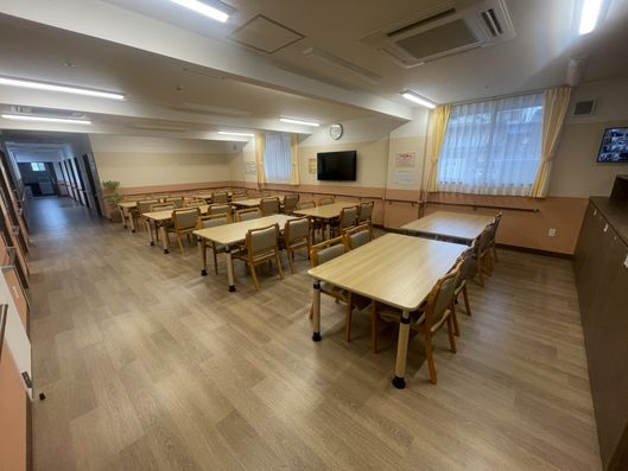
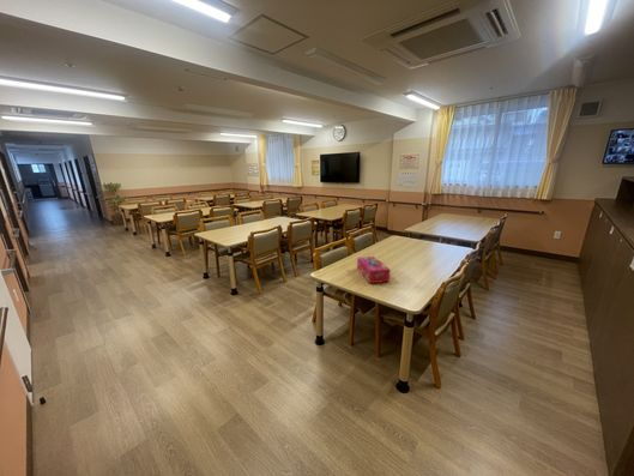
+ tissue box [356,255,391,284]
